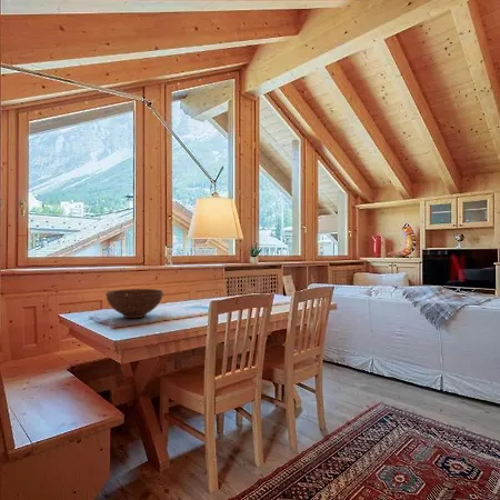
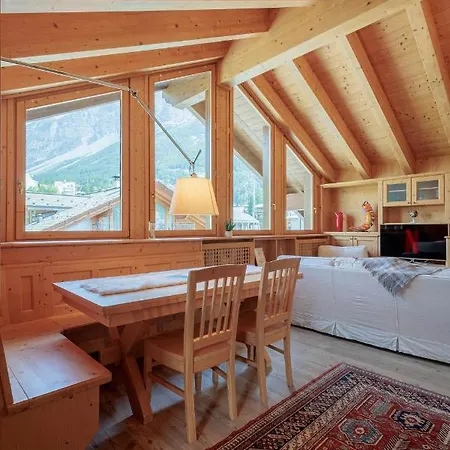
- fruit bowl [104,288,164,319]
